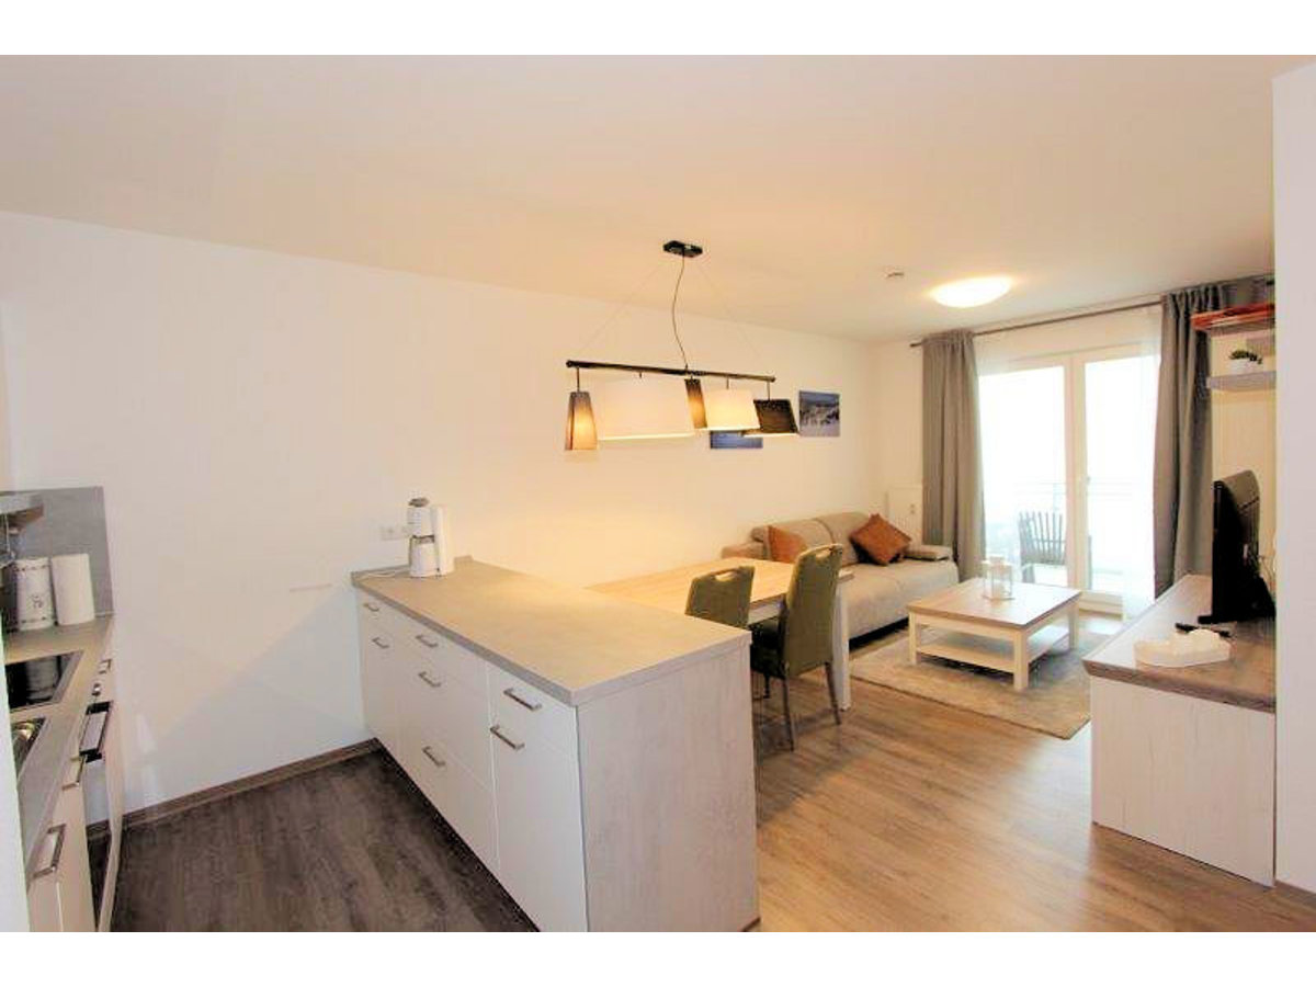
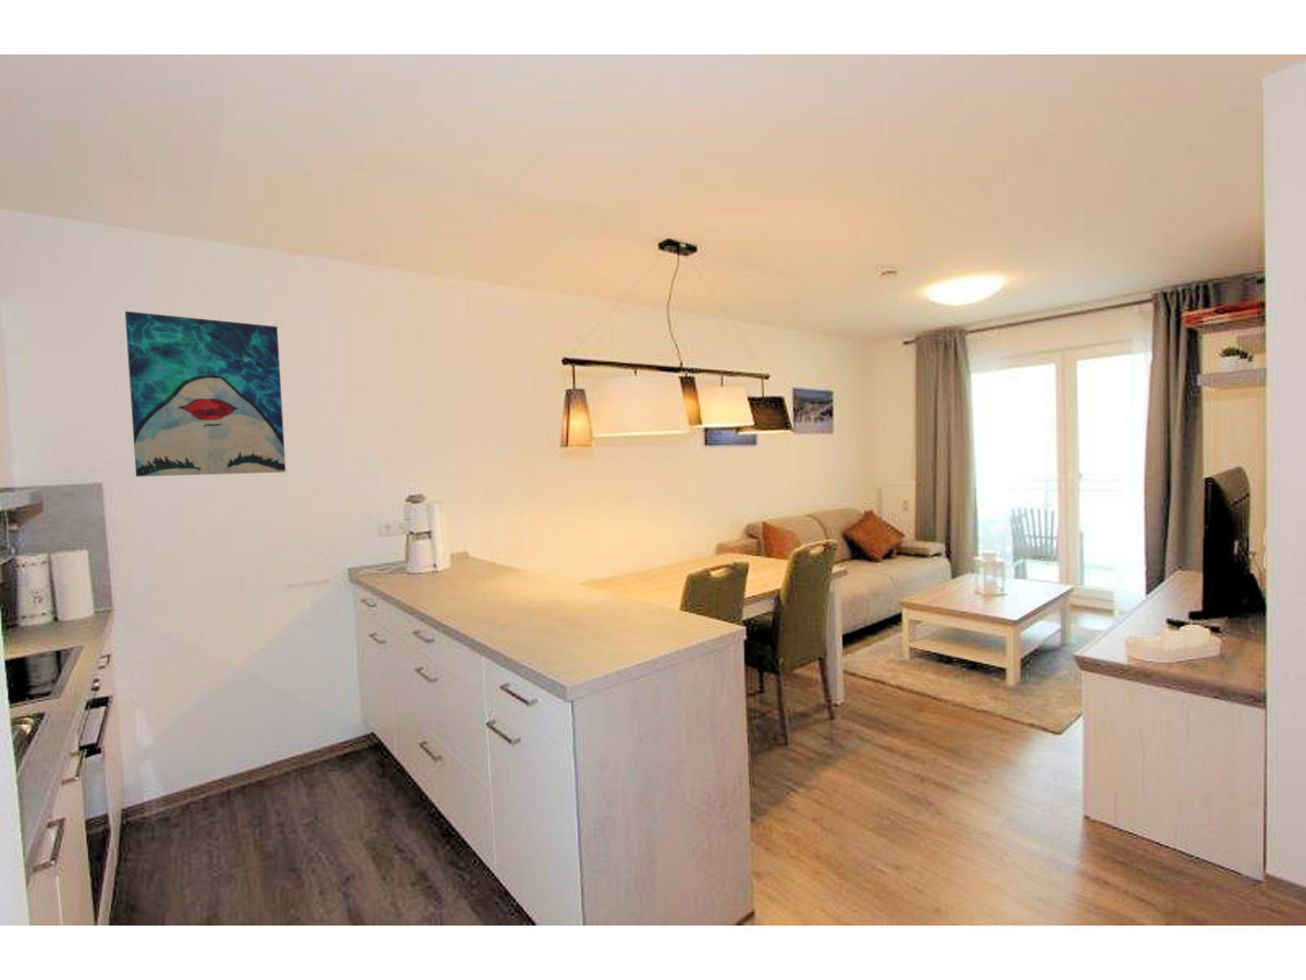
+ wall art [124,310,287,478]
